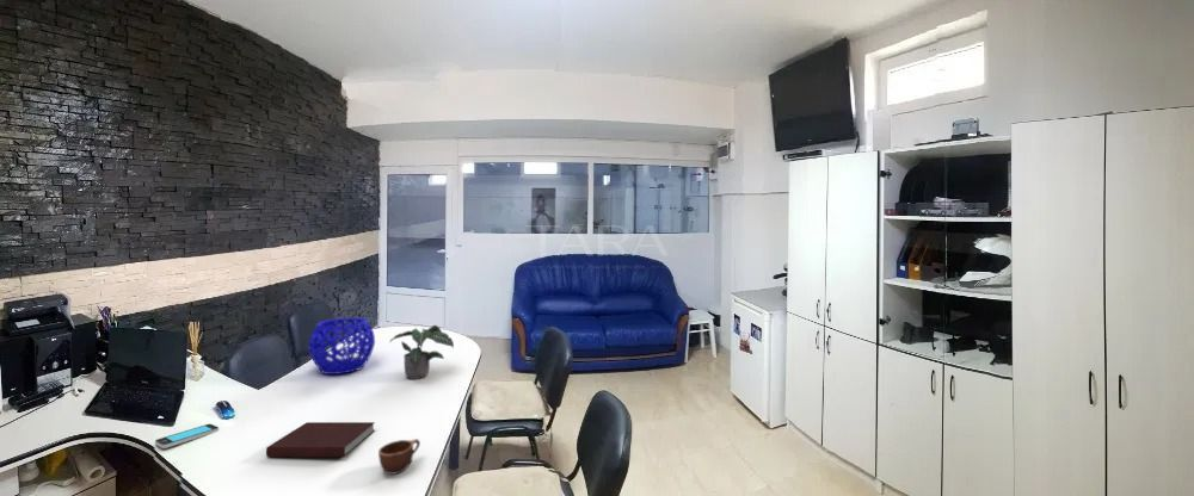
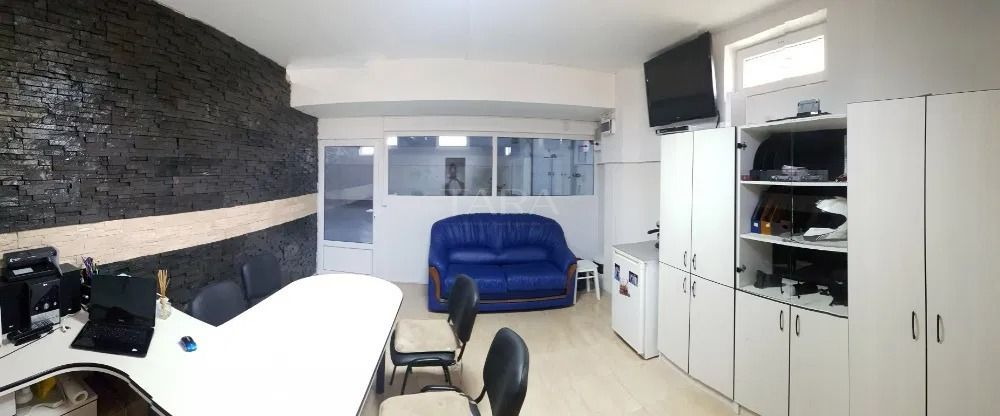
- notebook [265,421,376,458]
- smartphone [154,423,220,450]
- mug [377,438,421,476]
- decorative bowl [308,317,376,376]
- potted plant [389,324,455,380]
